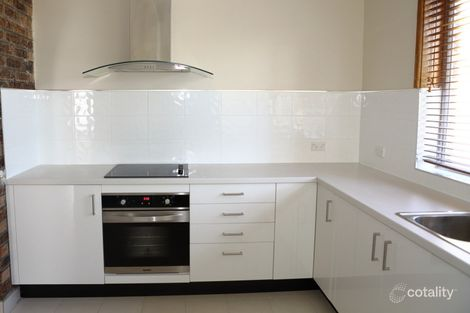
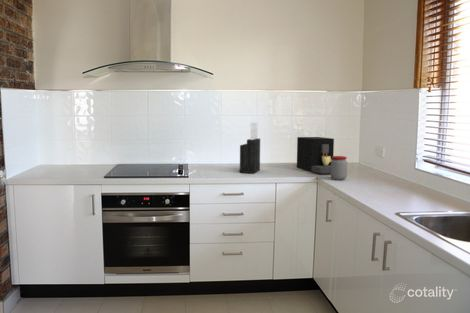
+ coffee maker [296,136,335,174]
+ knife block [239,122,261,174]
+ jar [330,155,348,181]
